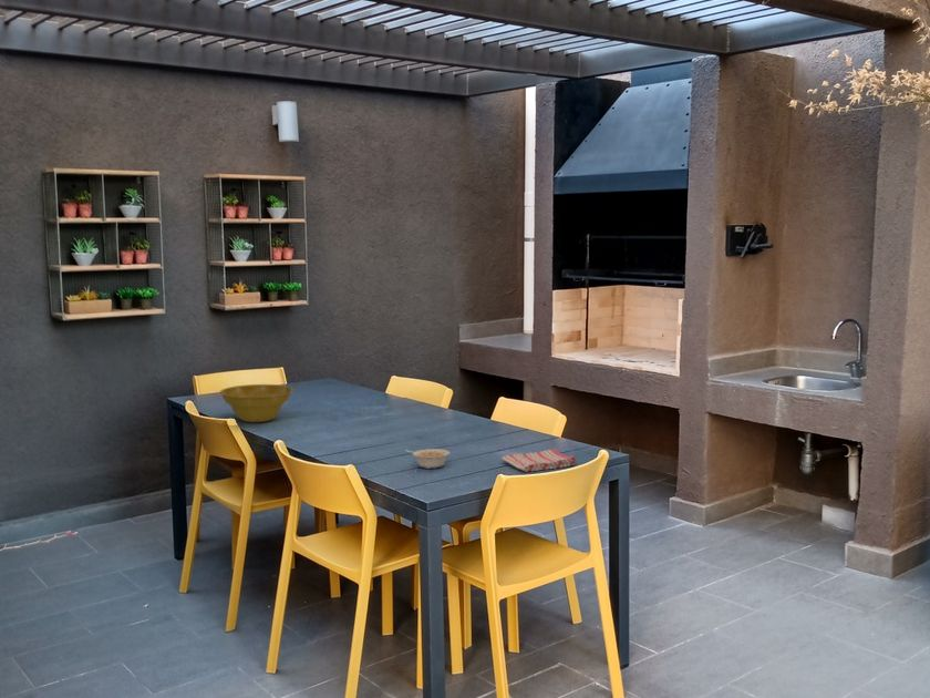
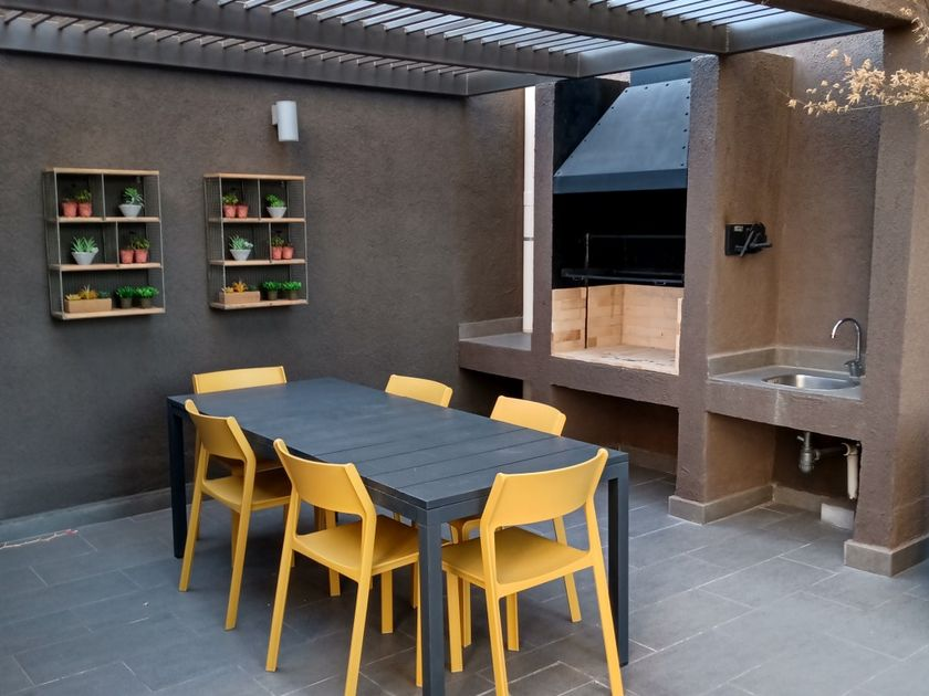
- legume [404,448,451,470]
- dish towel [500,448,577,473]
- planter bowl [218,383,294,423]
